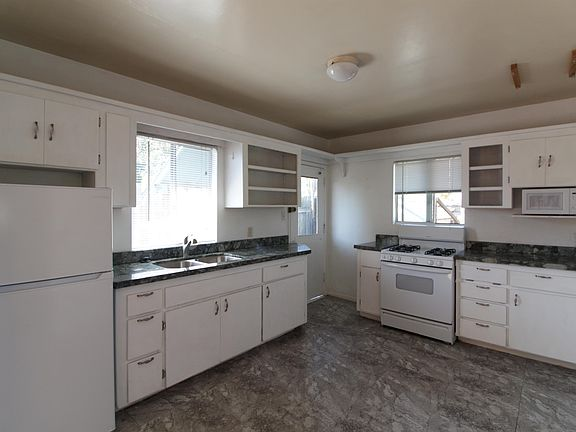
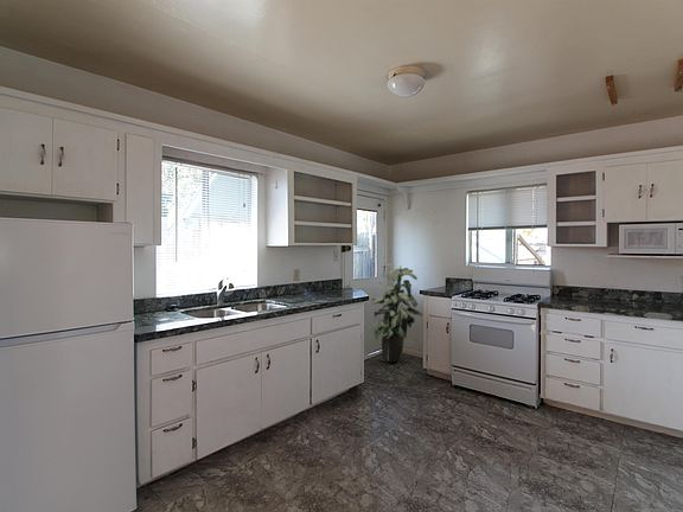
+ indoor plant [370,263,423,364]
